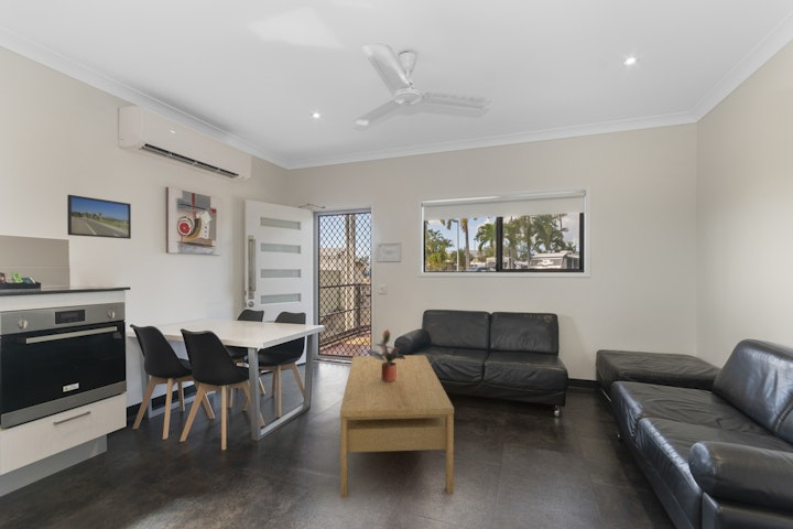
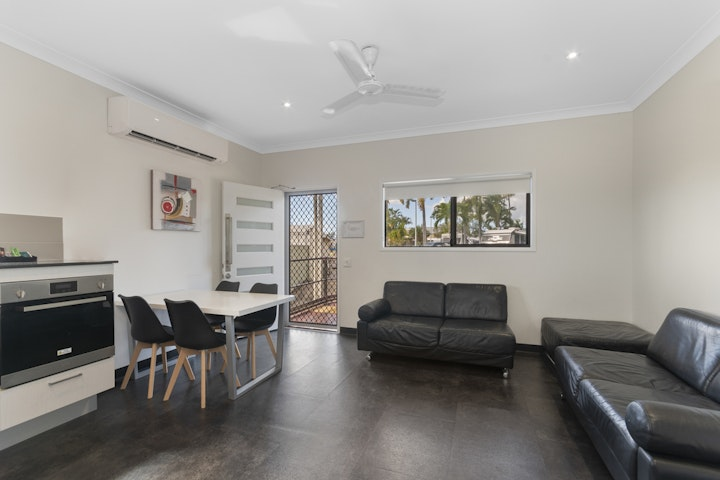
- potted plant [366,328,406,381]
- coffee table [339,354,455,499]
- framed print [66,194,132,240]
